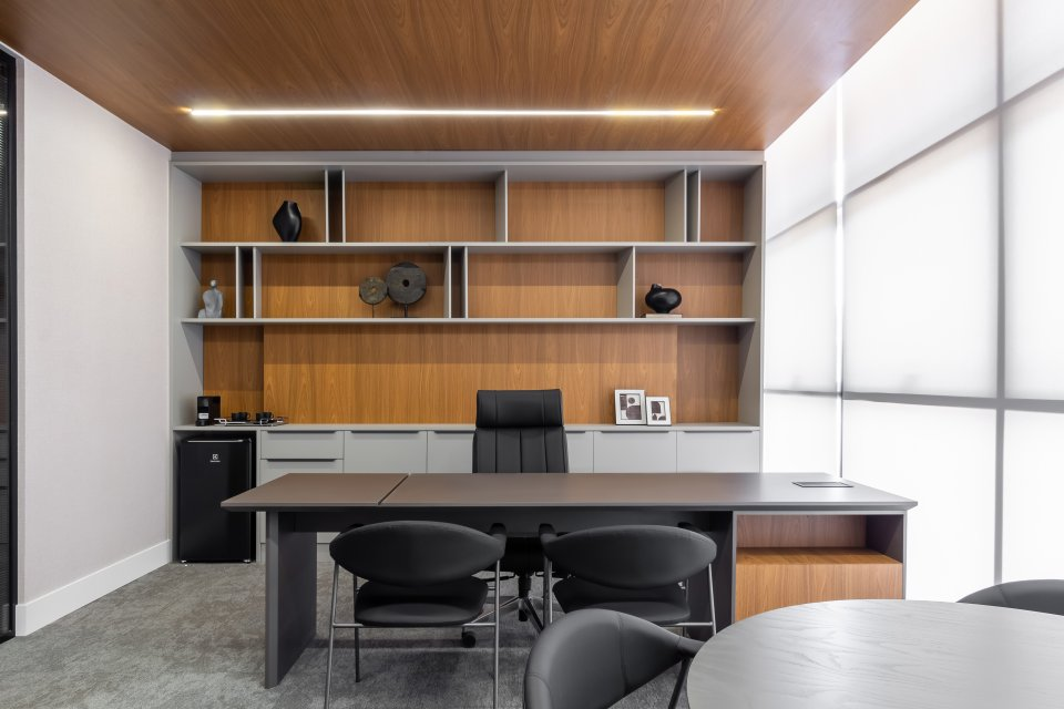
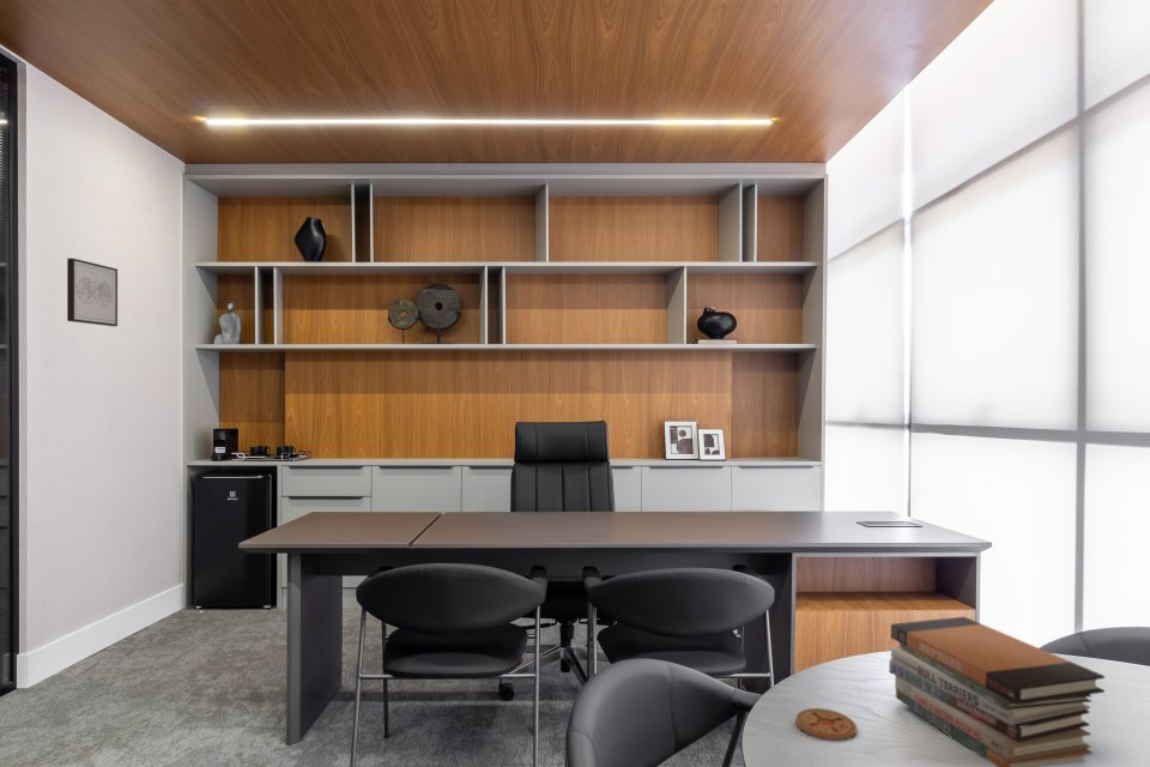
+ book stack [888,616,1106,767]
+ wall art [66,258,119,327]
+ coaster [794,707,858,742]
